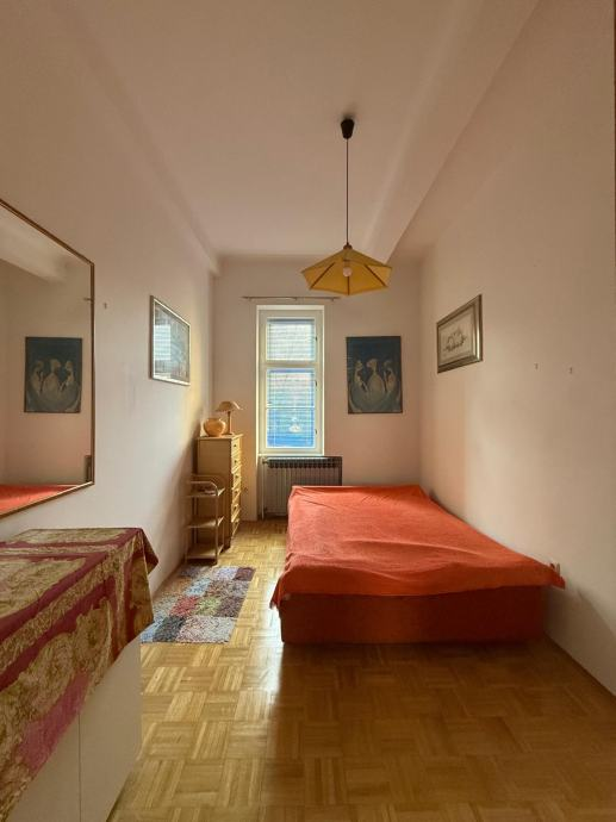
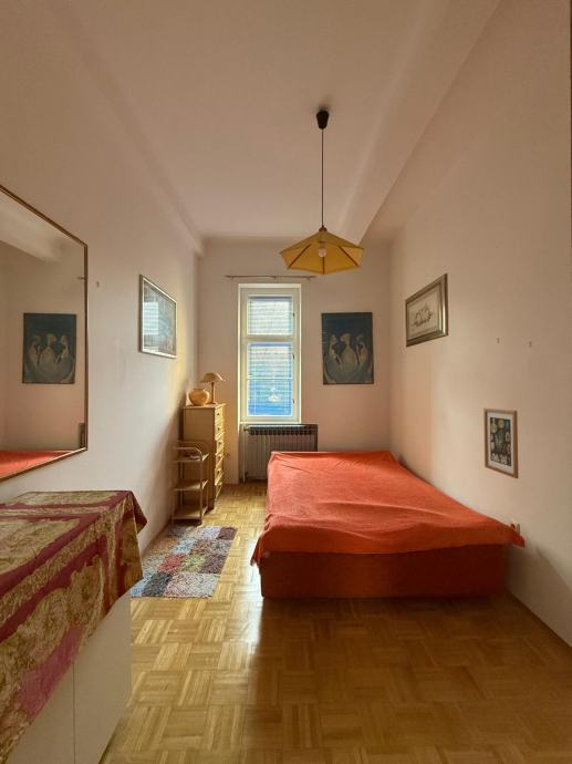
+ wall art [482,407,520,479]
